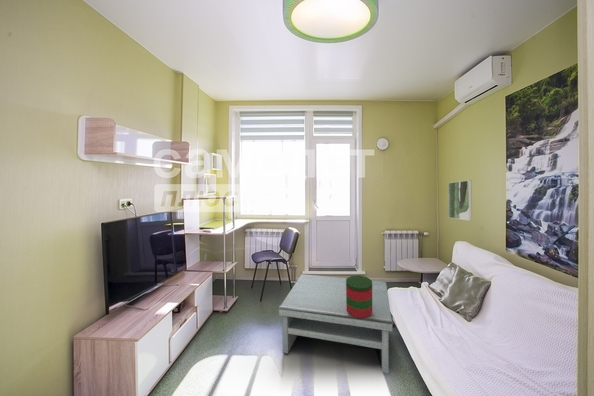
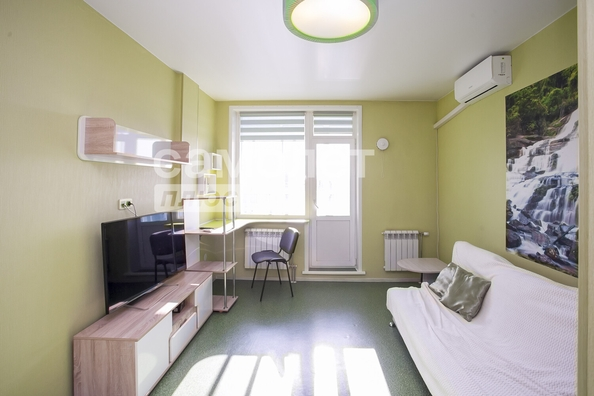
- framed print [447,179,473,222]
- decorative container [346,274,373,318]
- coffee table [278,273,393,374]
